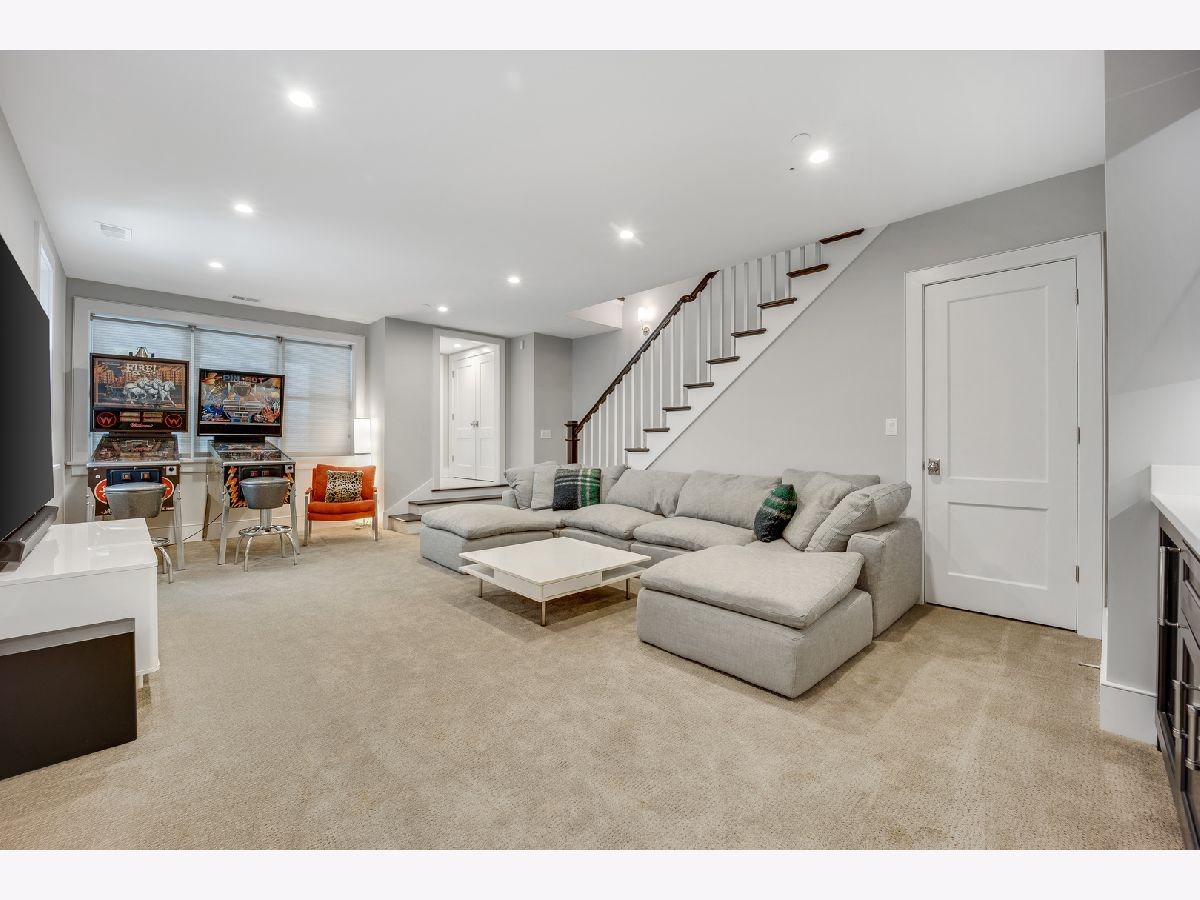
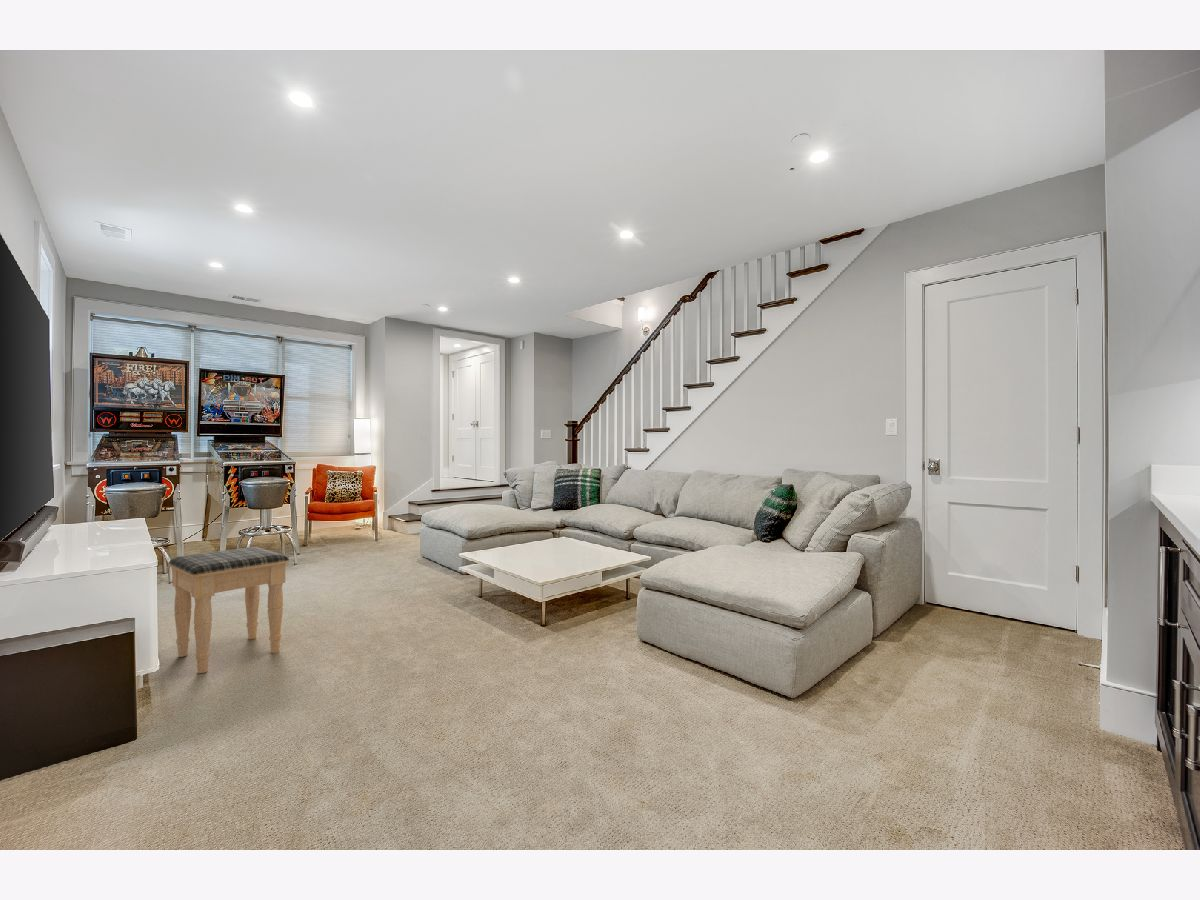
+ footstool [167,546,290,674]
